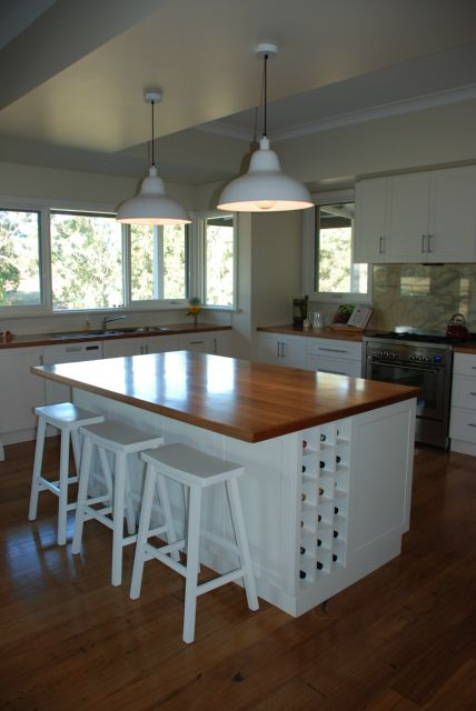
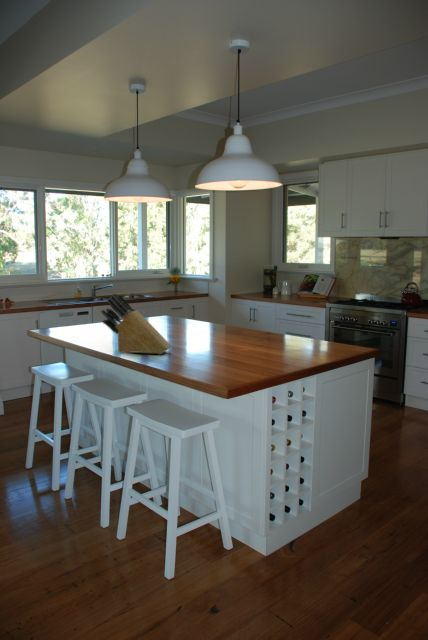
+ knife block [100,292,172,355]
